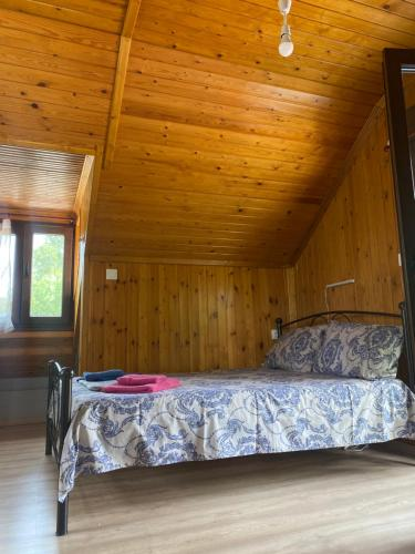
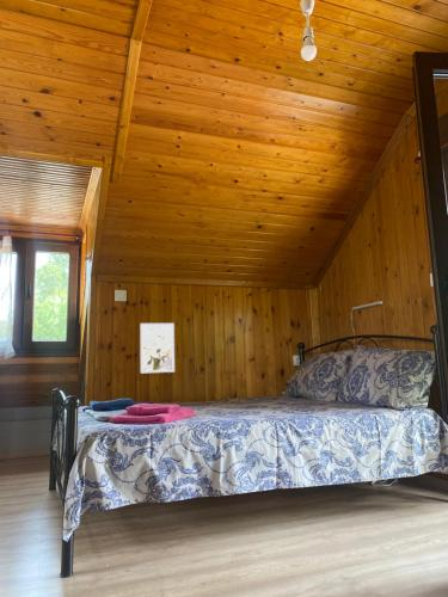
+ wall art [140,322,176,375]
